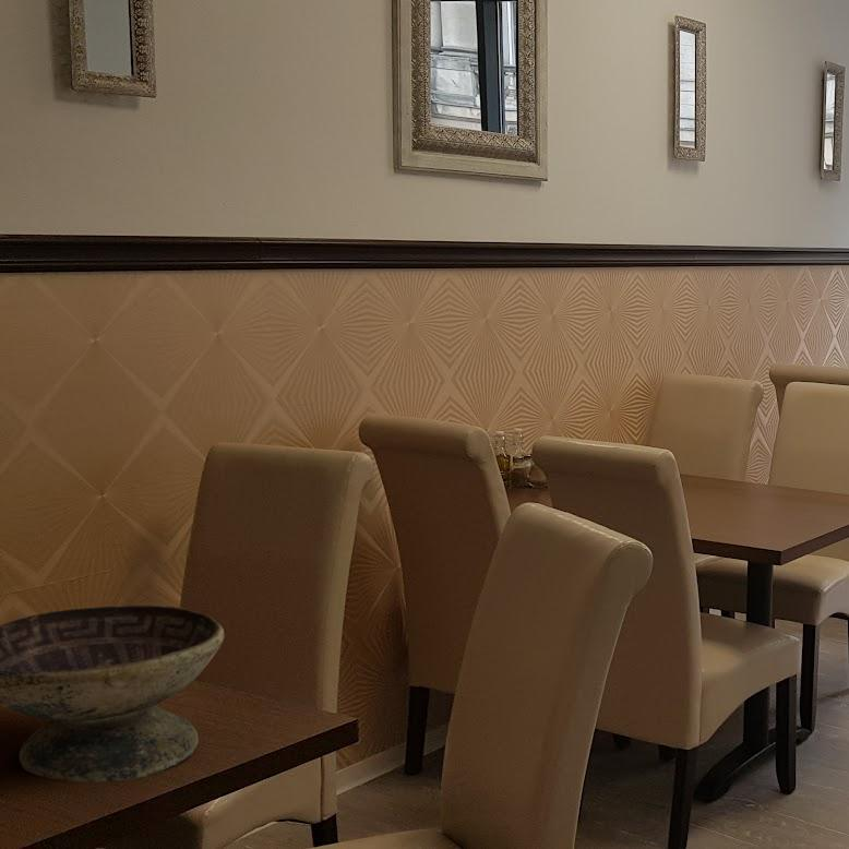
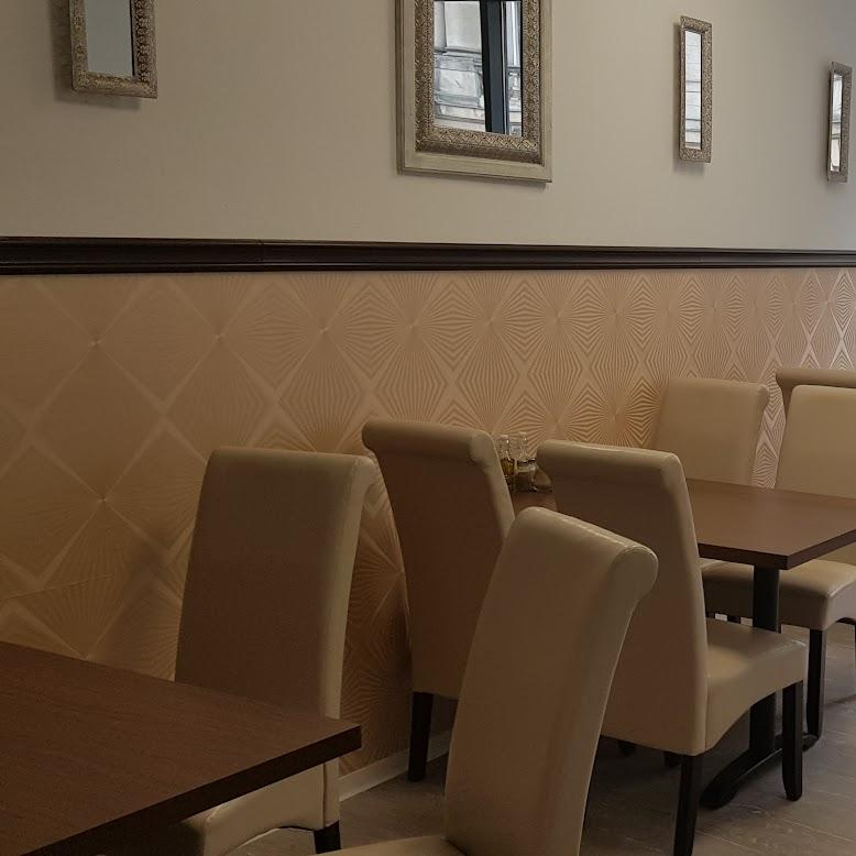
- decorative bowl [0,605,225,784]
